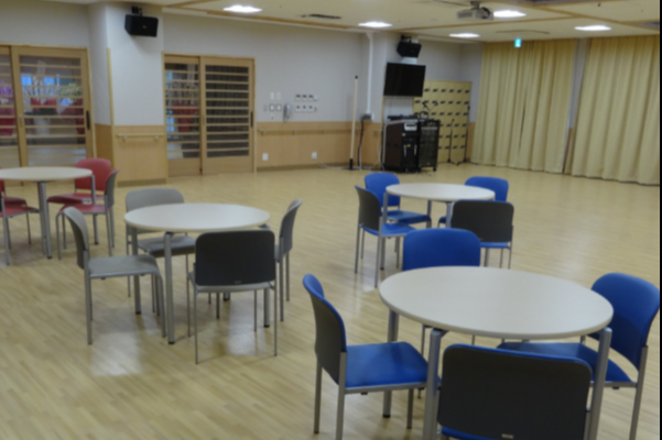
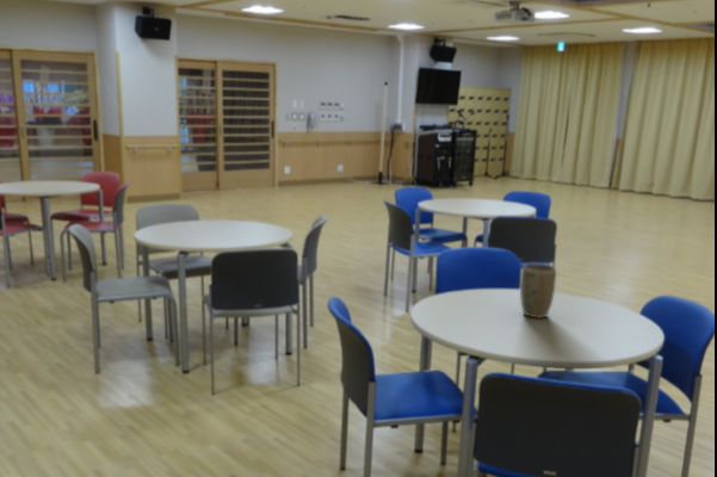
+ plant pot [519,262,557,320]
